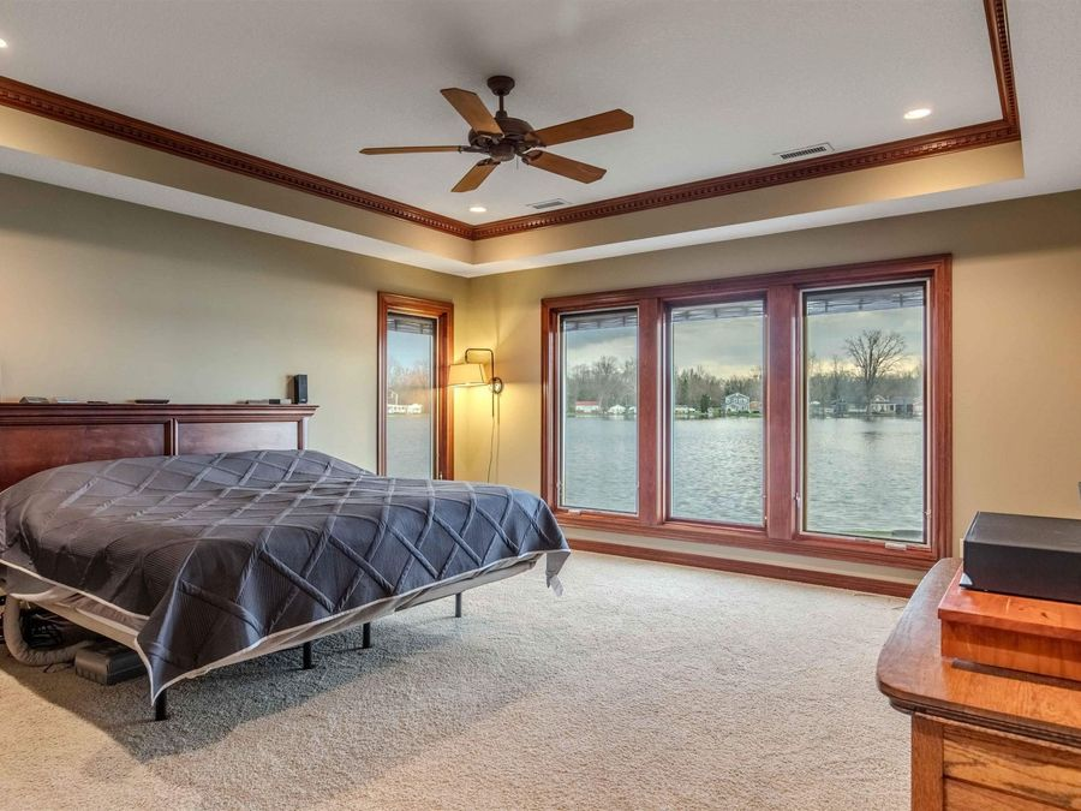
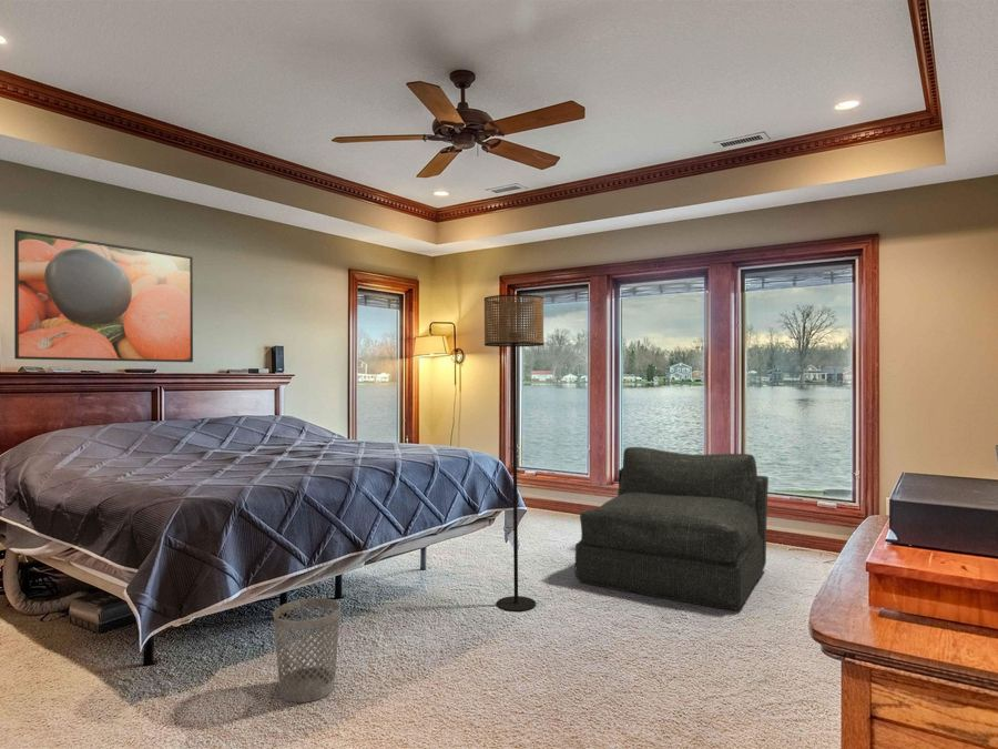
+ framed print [13,229,194,363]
+ wastebasket [272,597,342,704]
+ armchair [574,446,770,610]
+ floor lamp [483,293,544,613]
